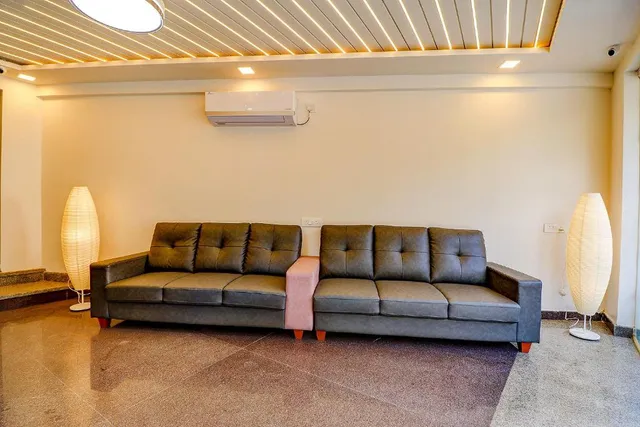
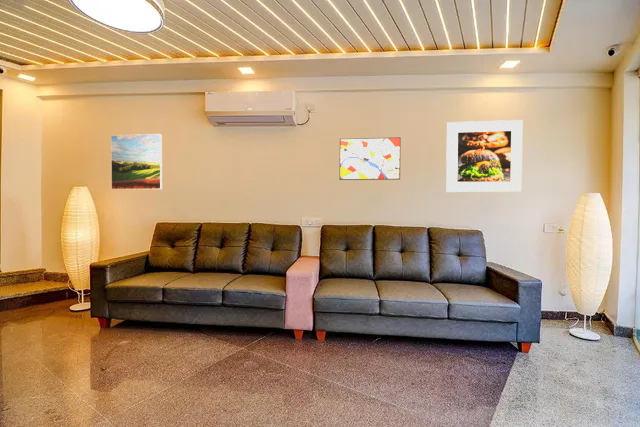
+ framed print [445,119,524,193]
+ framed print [110,133,163,190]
+ wall art [338,136,402,181]
